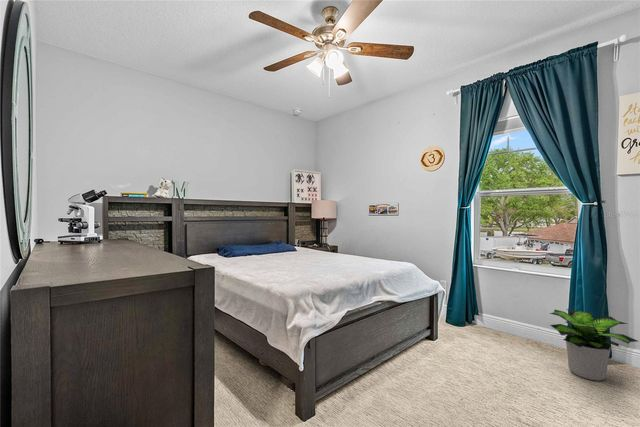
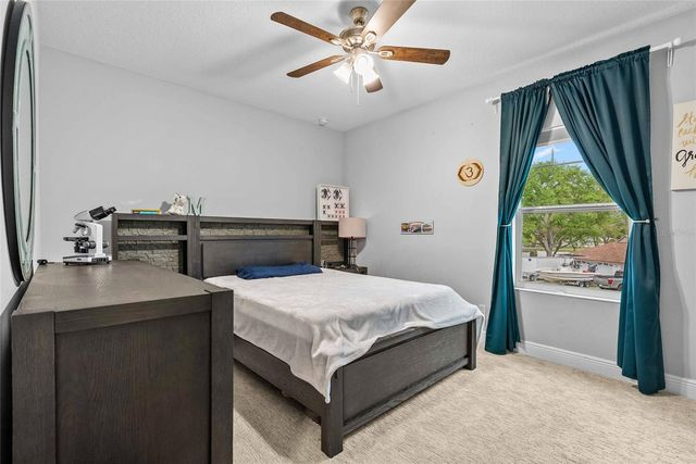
- potted plant [549,308,640,382]
